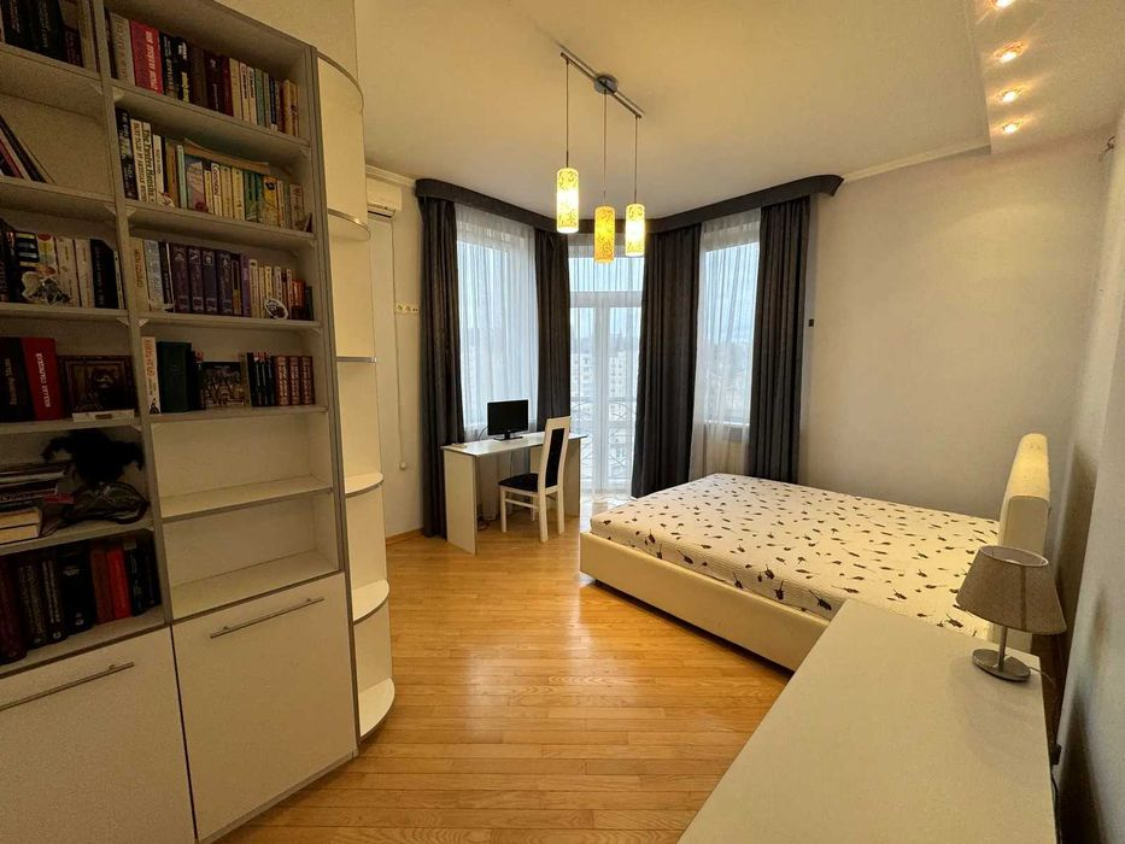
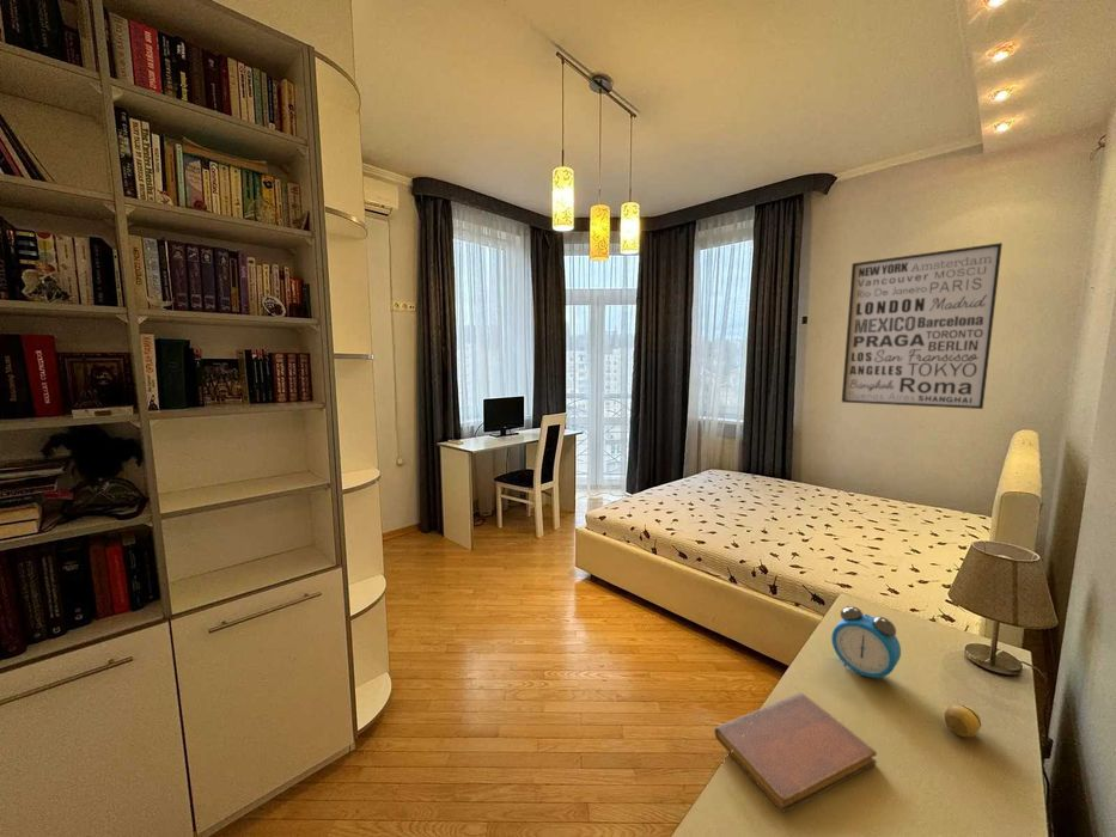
+ wall art [841,242,1004,410]
+ notebook [713,691,878,813]
+ alarm clock [830,605,902,683]
+ decorative egg [943,704,982,739]
